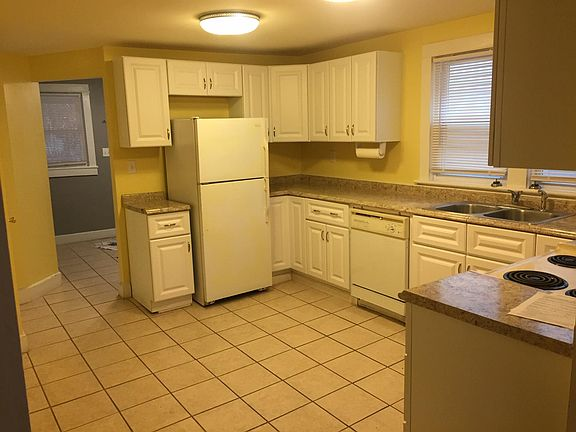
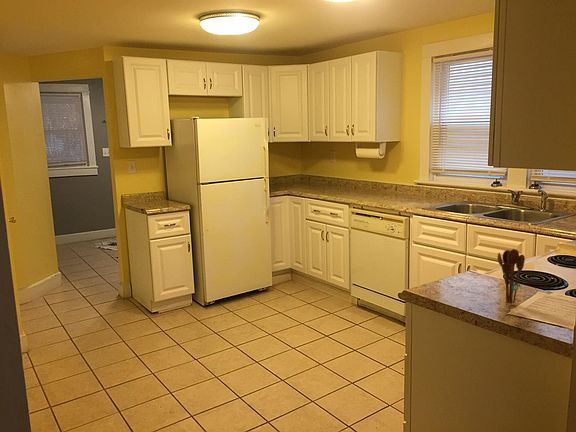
+ utensil holder [497,248,526,305]
